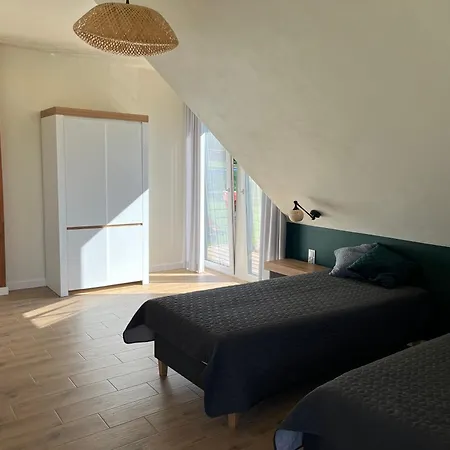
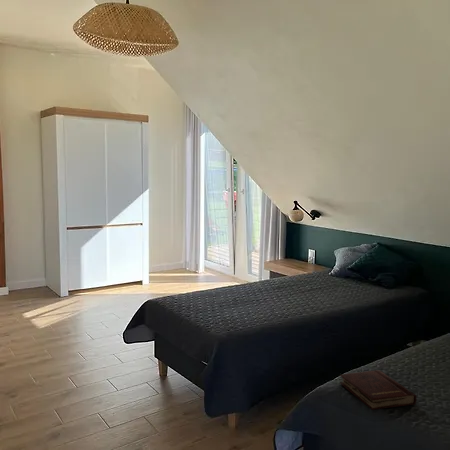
+ hardback book [339,369,418,411]
